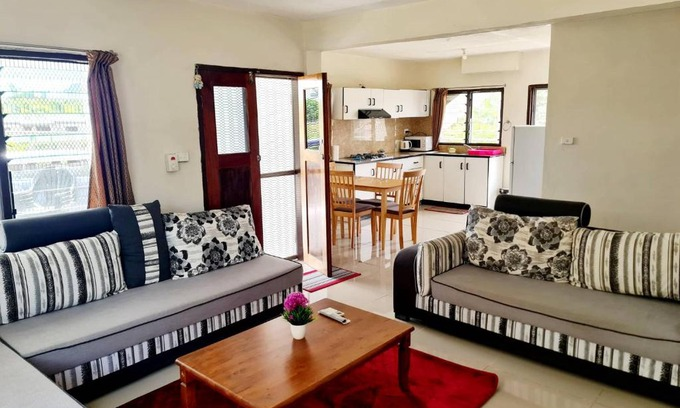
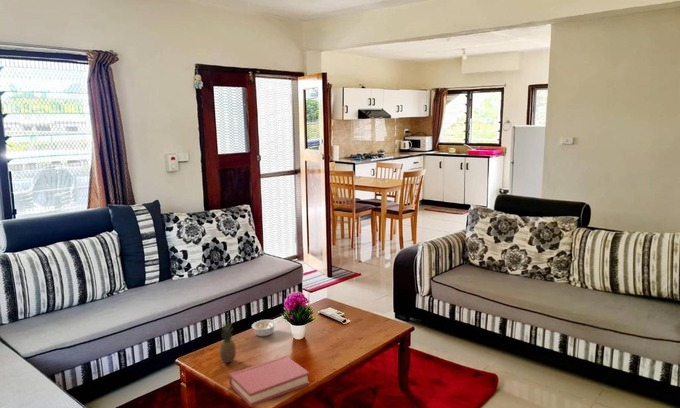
+ hardback book [228,354,311,408]
+ fruit [219,318,237,364]
+ legume [251,319,282,337]
